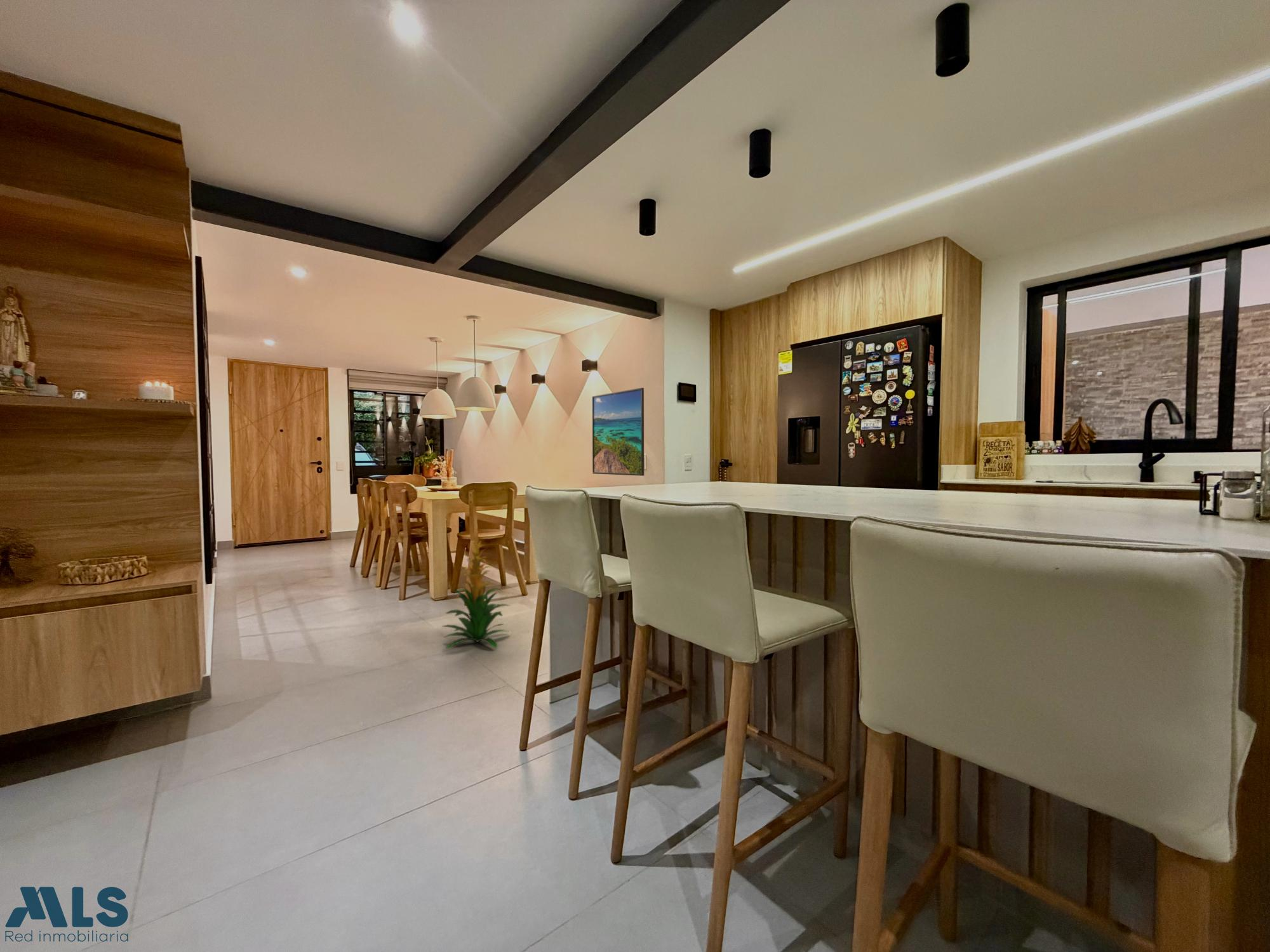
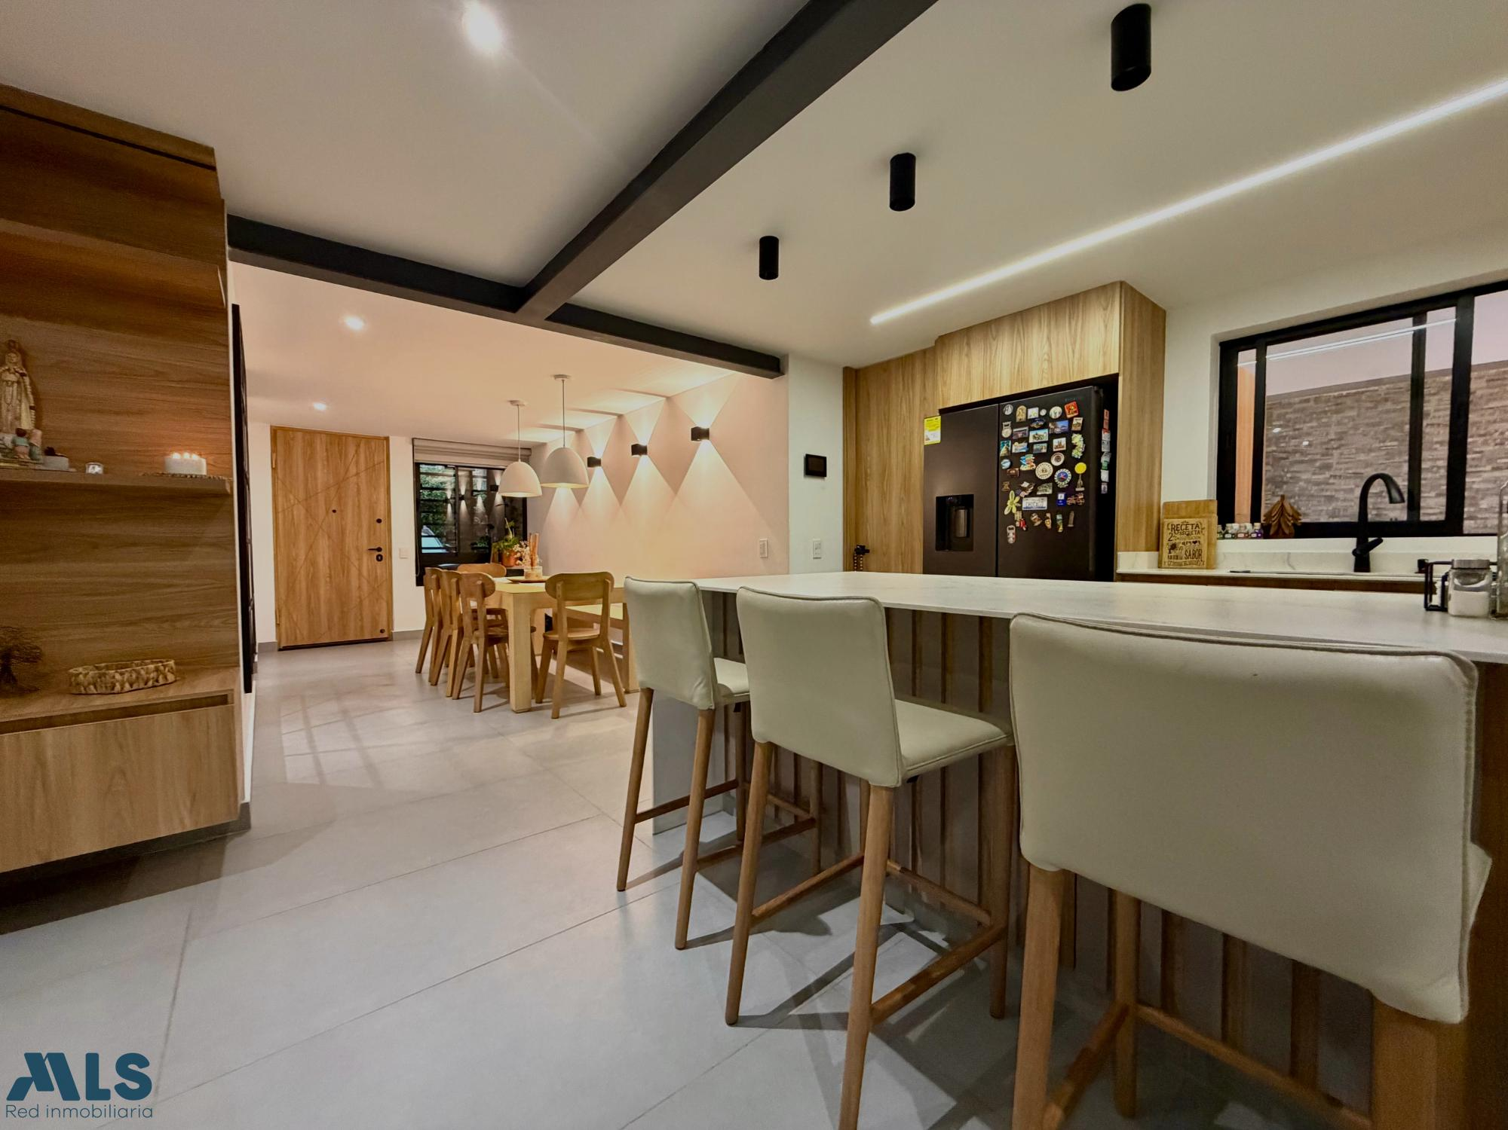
- indoor plant [442,540,511,651]
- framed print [591,387,645,477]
